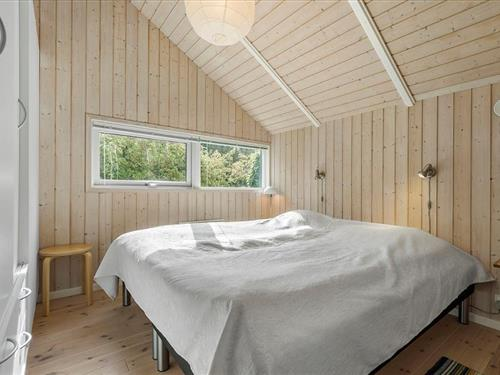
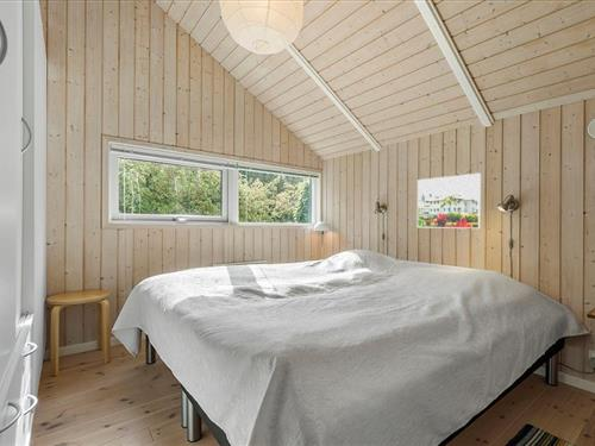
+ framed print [416,172,482,230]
